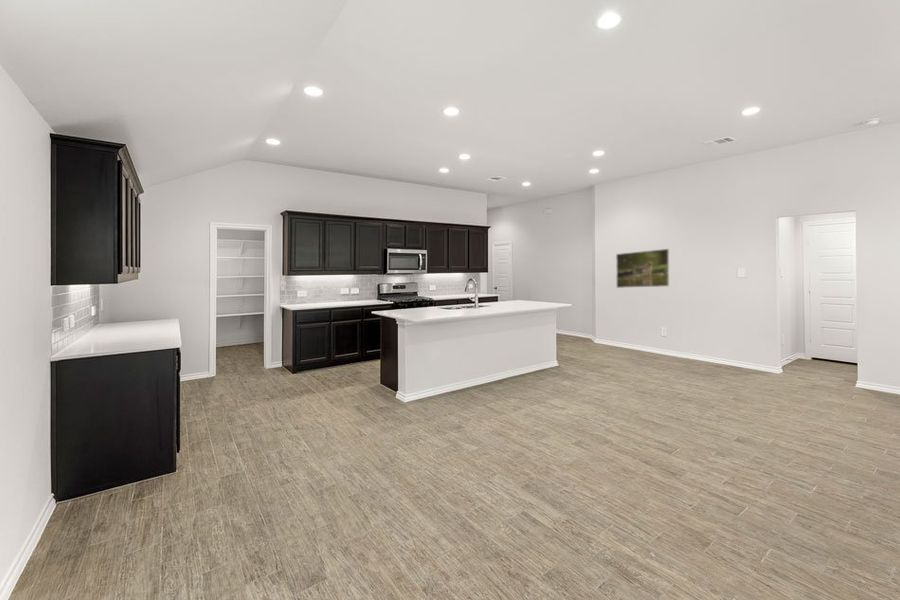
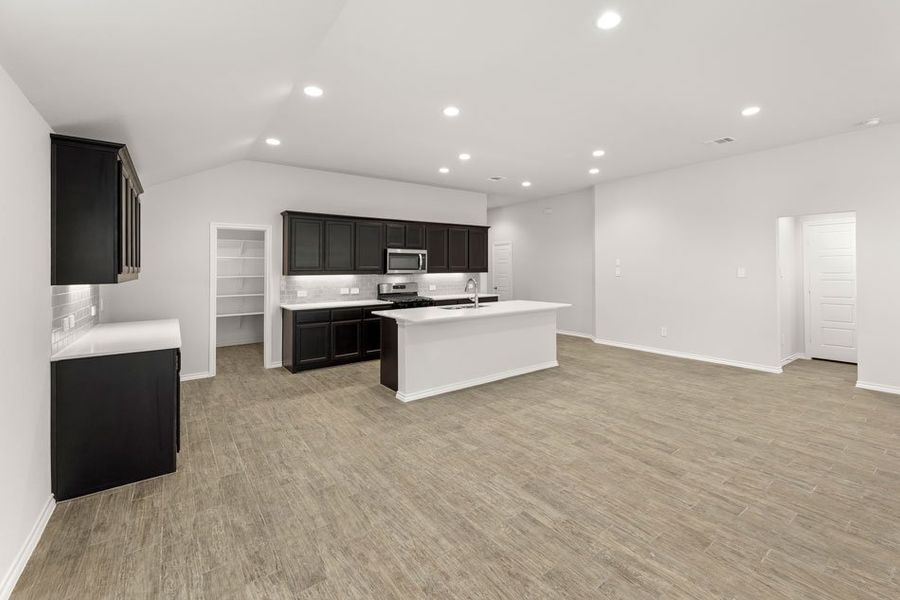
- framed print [615,248,670,289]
